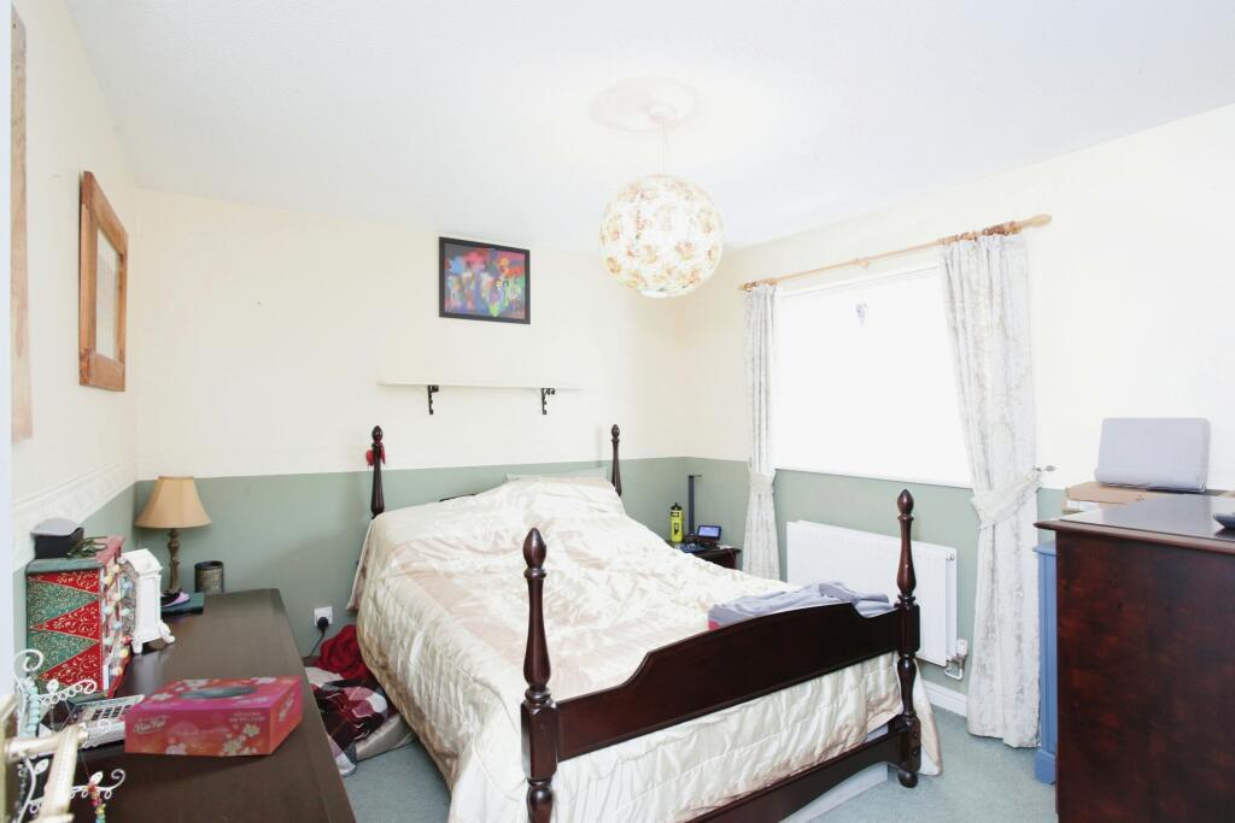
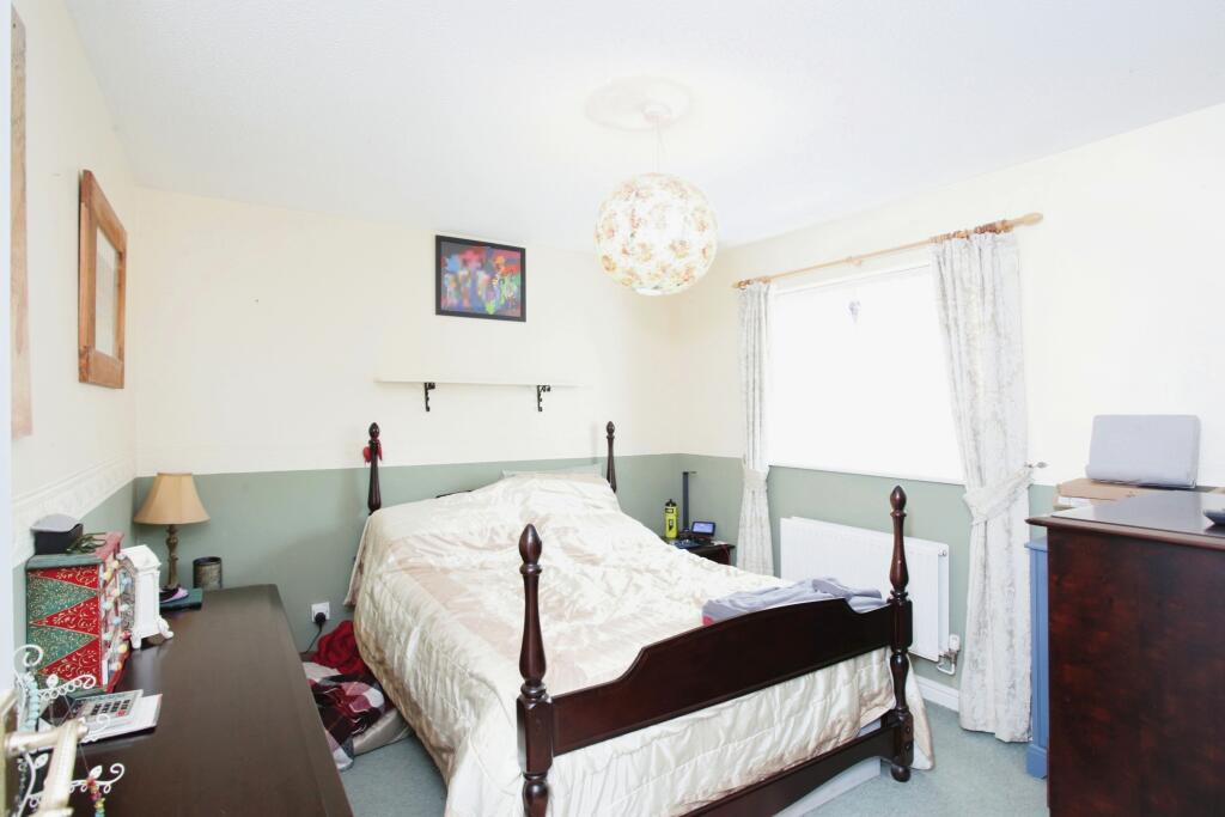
- tissue box [123,675,304,757]
